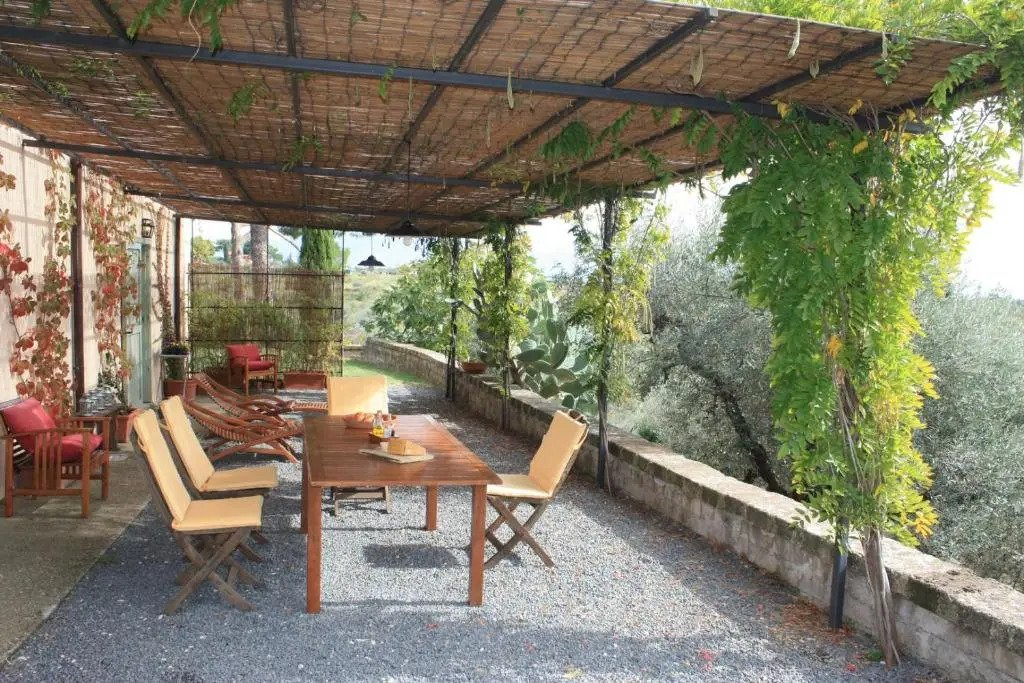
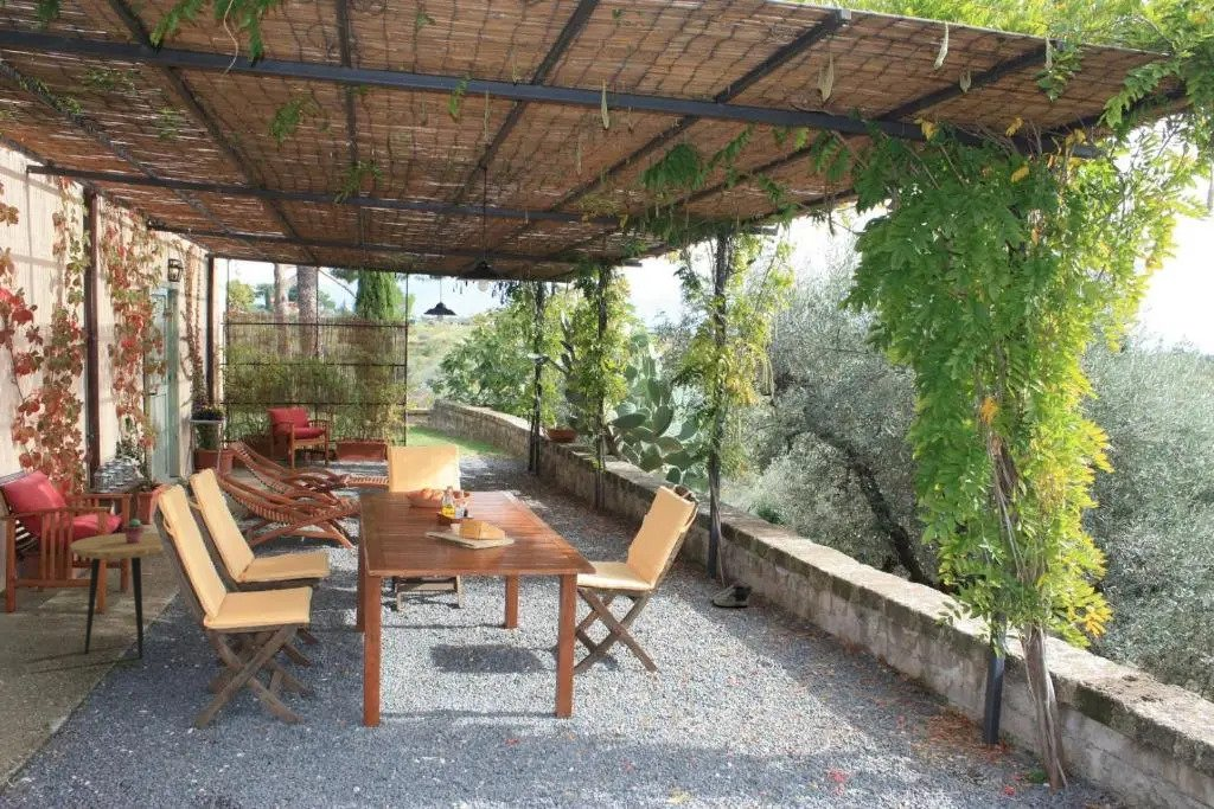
+ potted succulent [122,518,145,544]
+ shoe [711,584,754,608]
+ side table [69,532,166,660]
